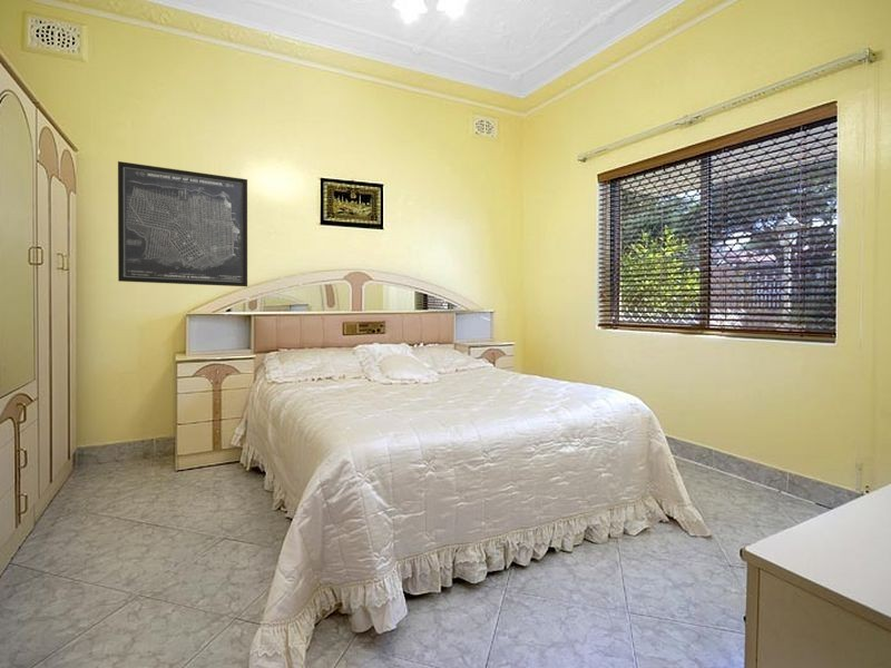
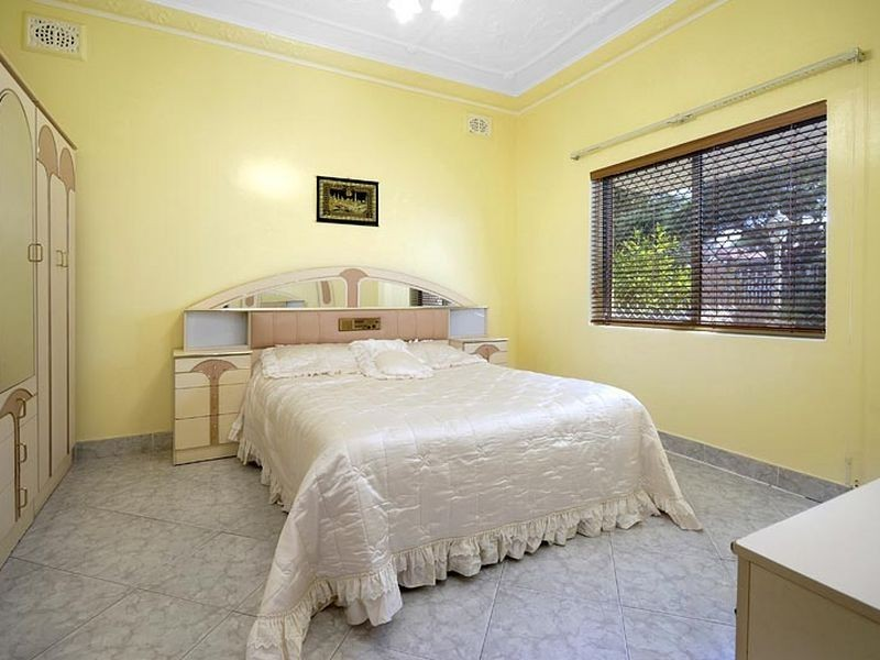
- wall art [117,160,248,287]
